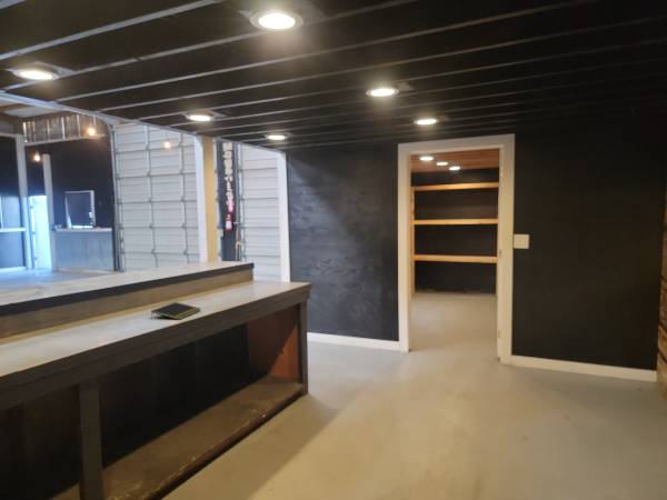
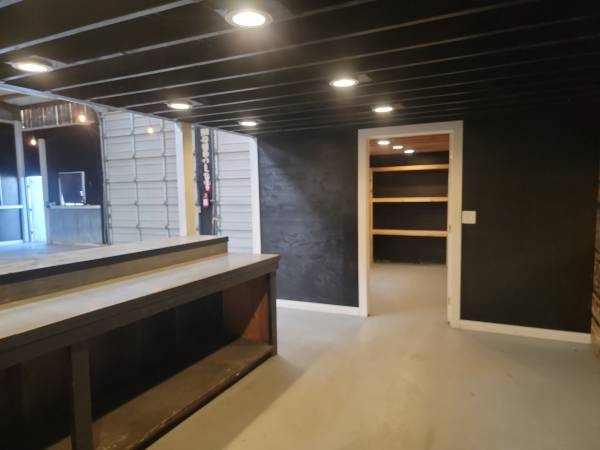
- notepad [150,301,202,321]
